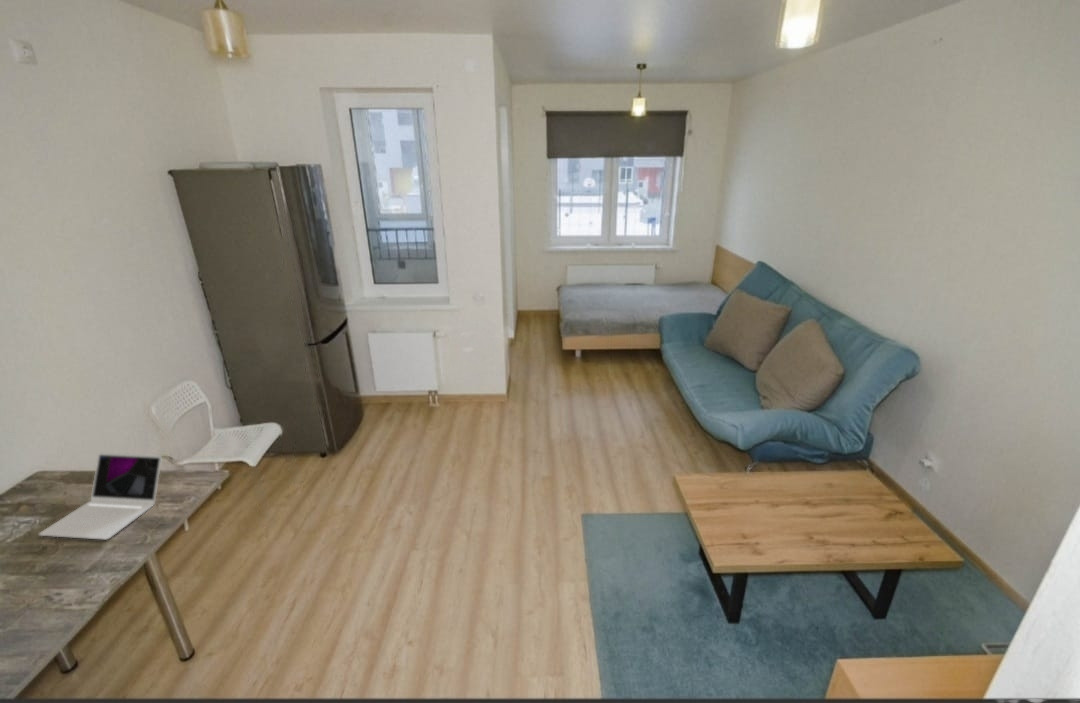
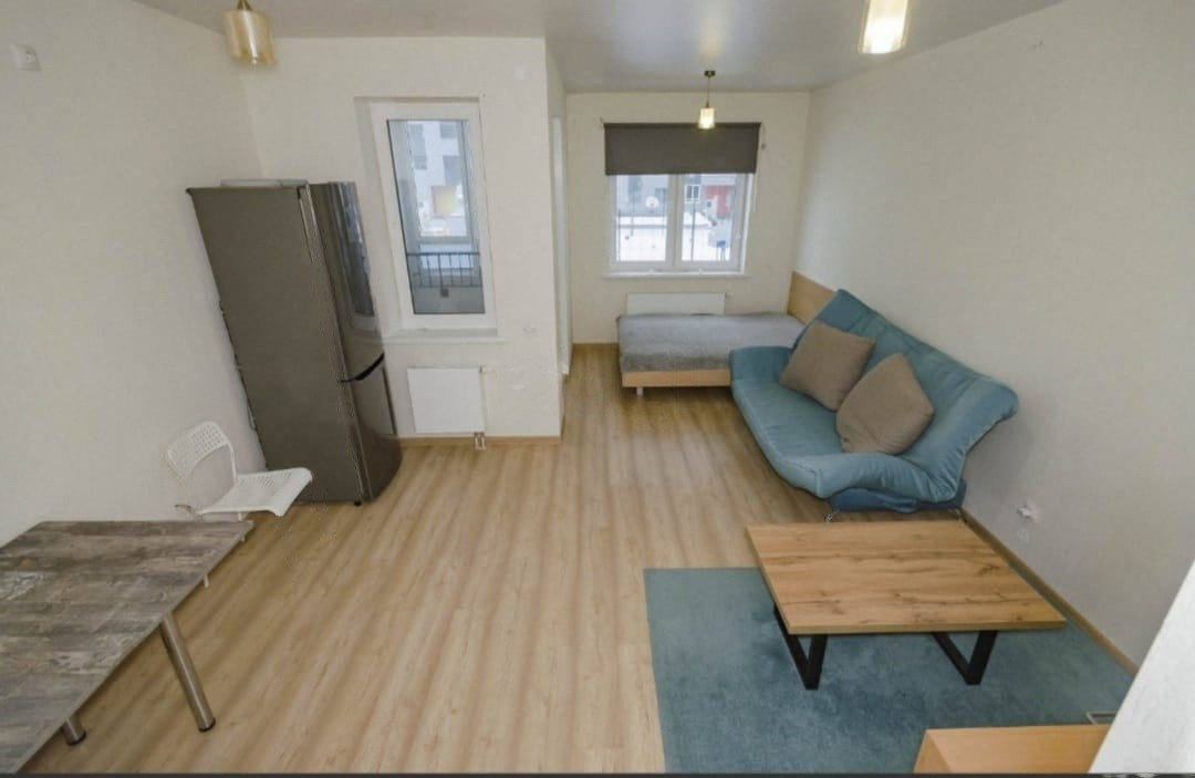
- laptop [38,451,163,541]
